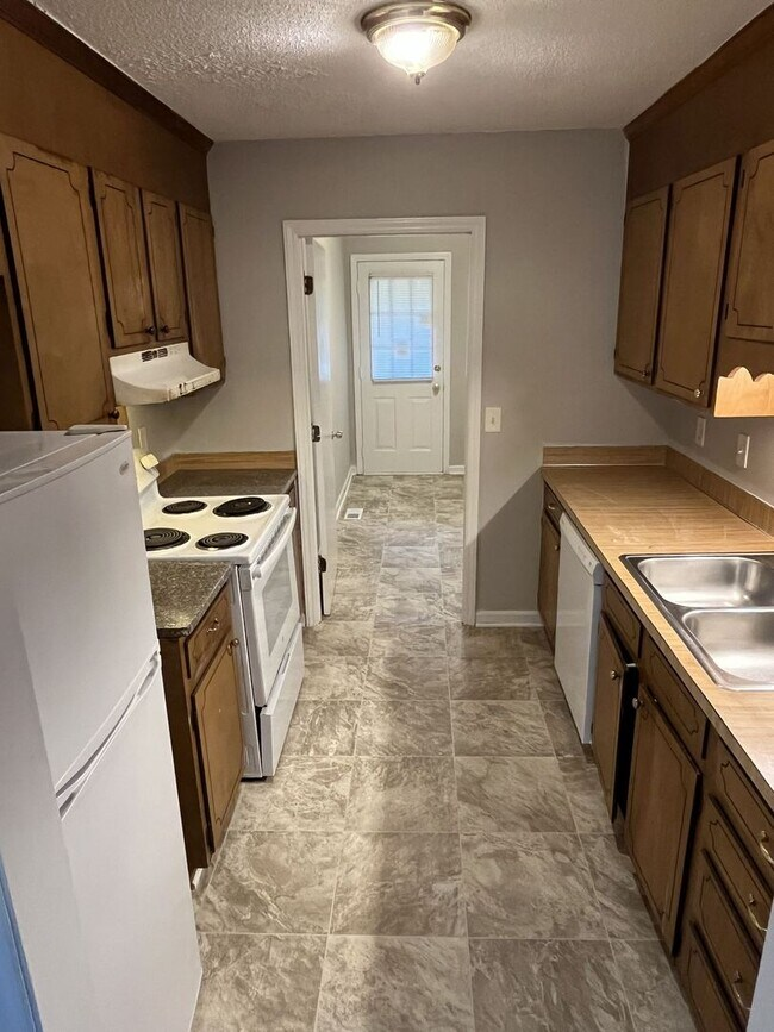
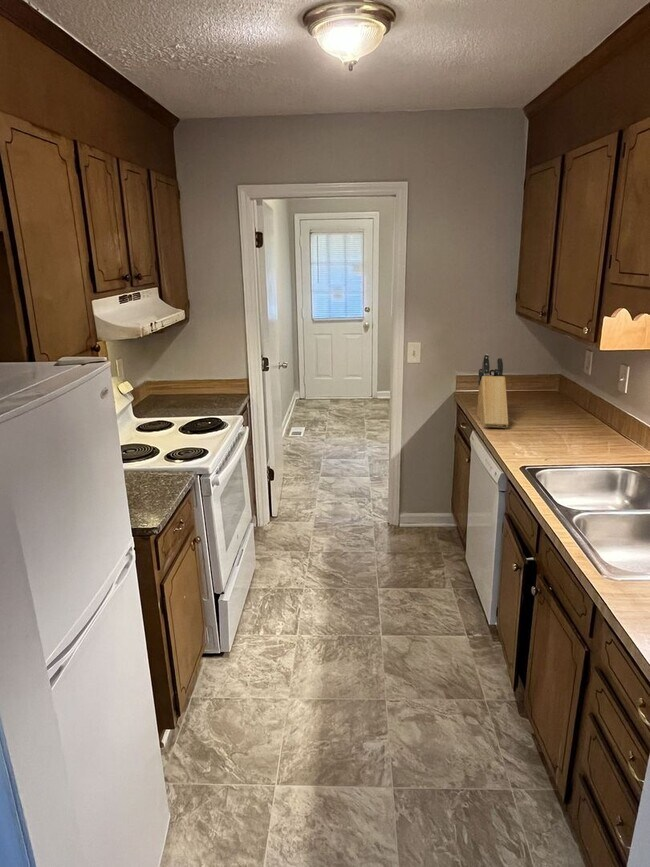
+ knife block [476,353,509,429]
